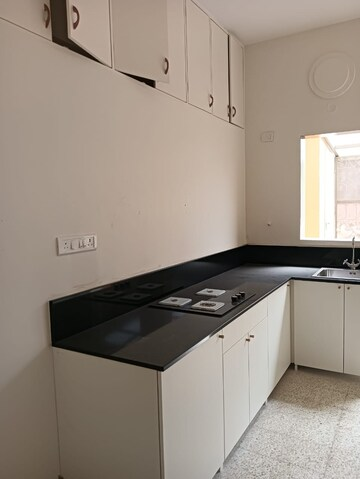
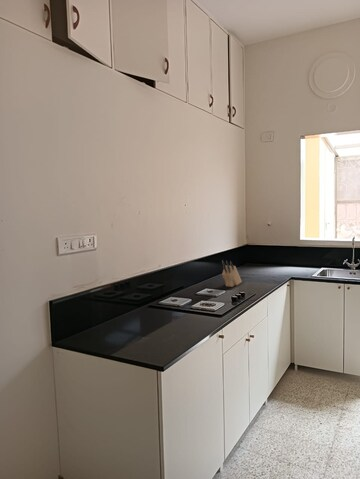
+ knife block [221,259,243,288]
